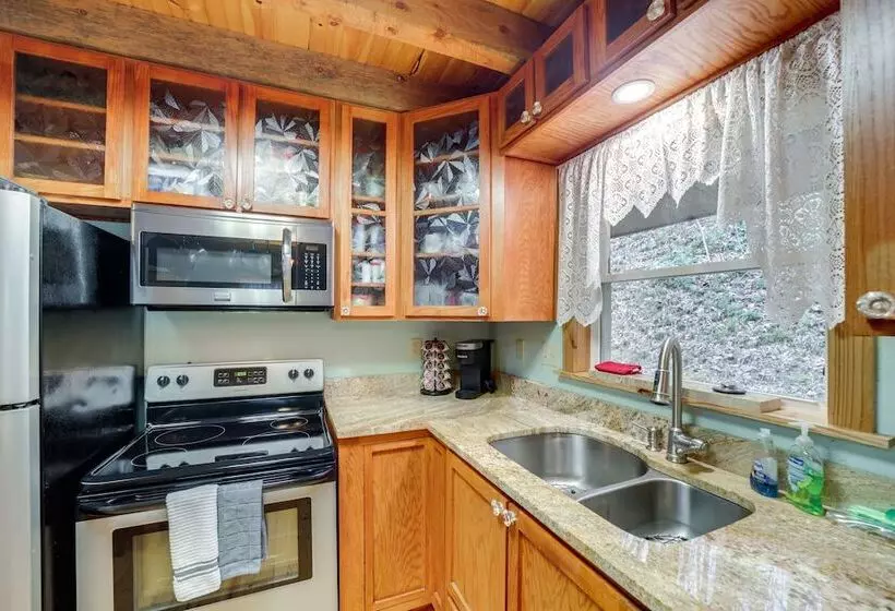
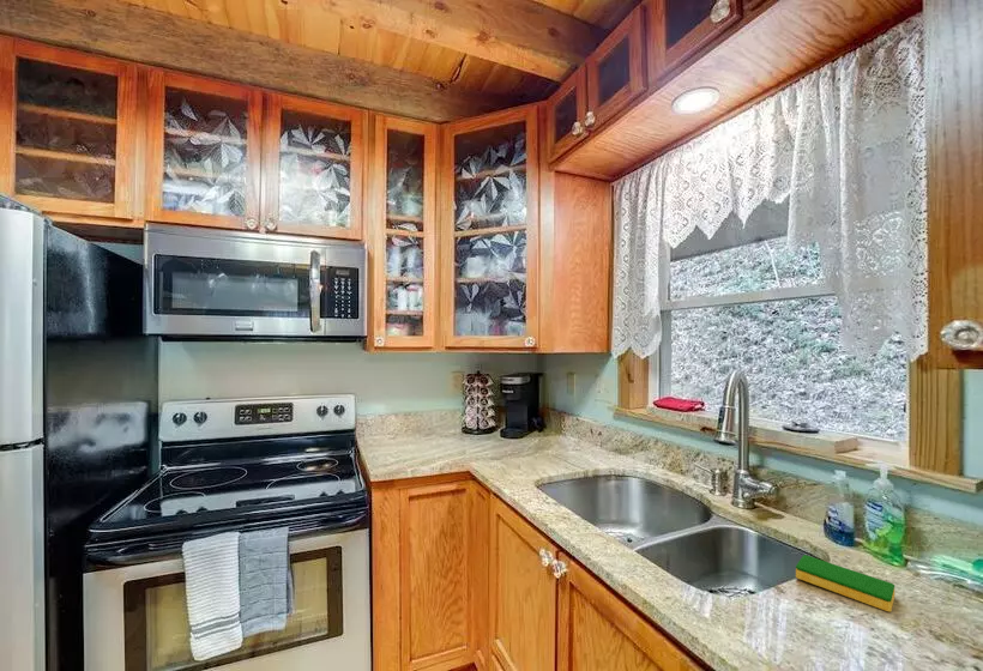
+ dish sponge [795,554,895,612]
